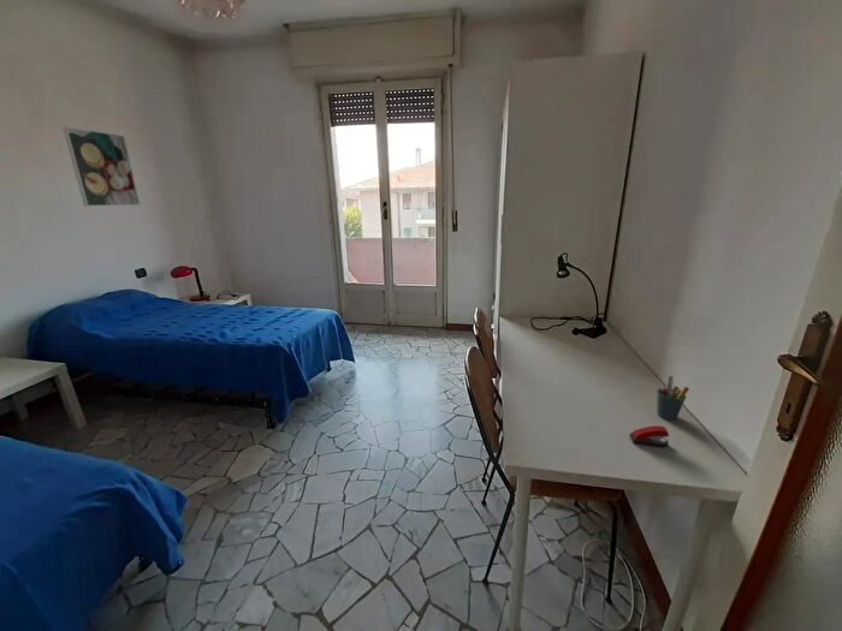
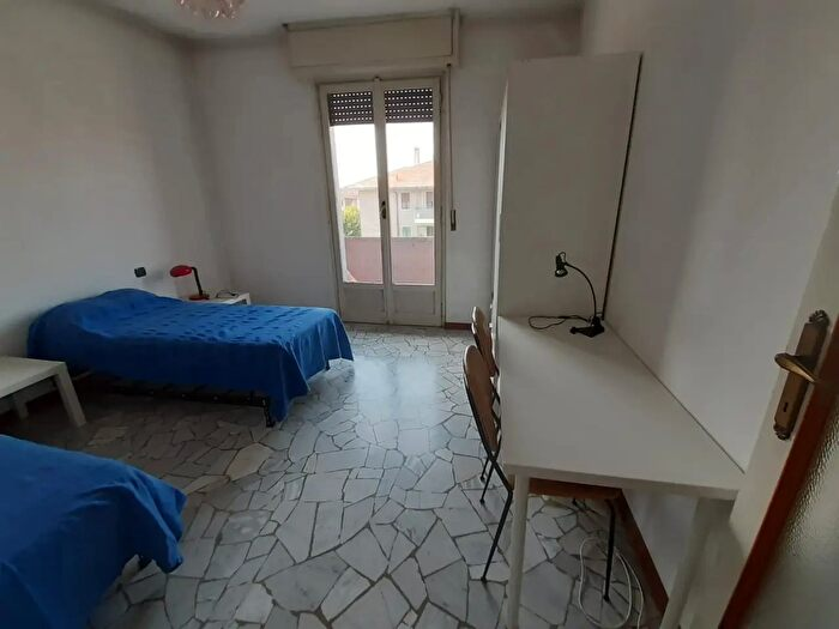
- stapler [629,424,670,448]
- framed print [61,126,141,207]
- pen holder [656,375,690,421]
